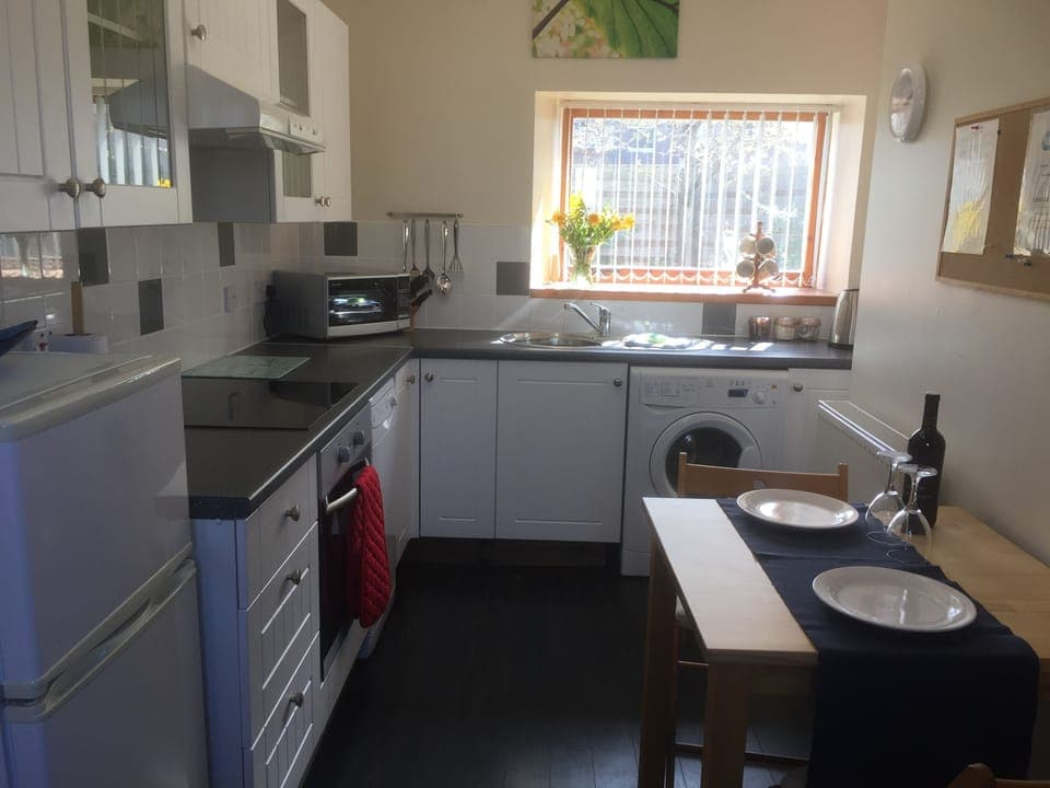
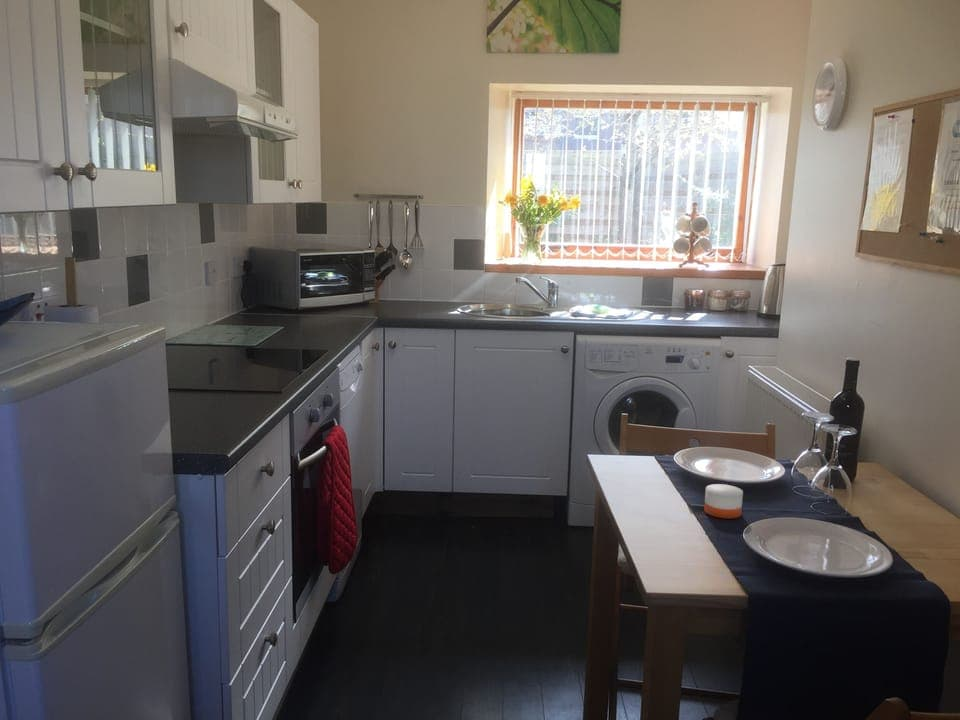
+ candle [703,473,744,519]
